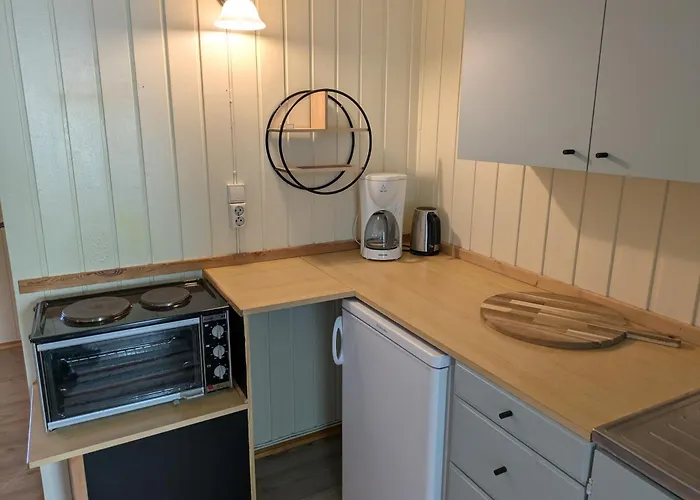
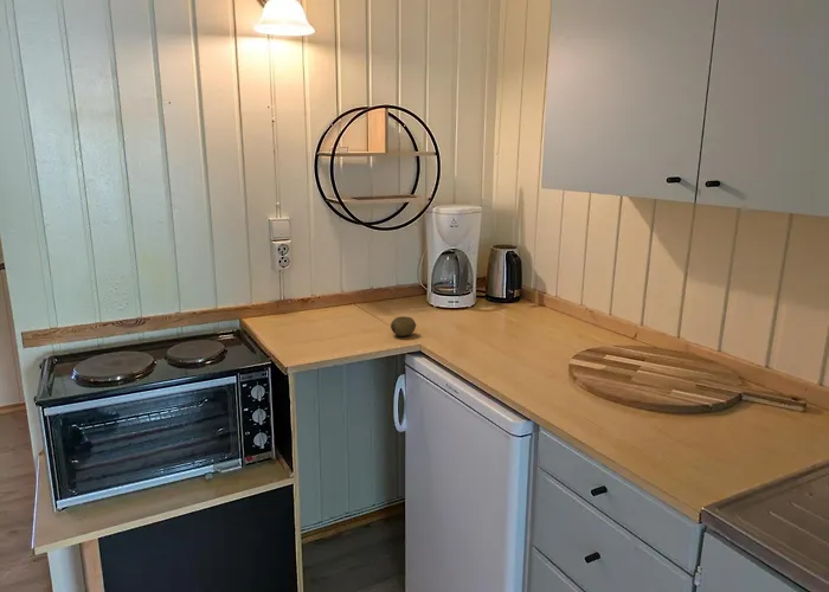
+ fruit [390,315,417,337]
